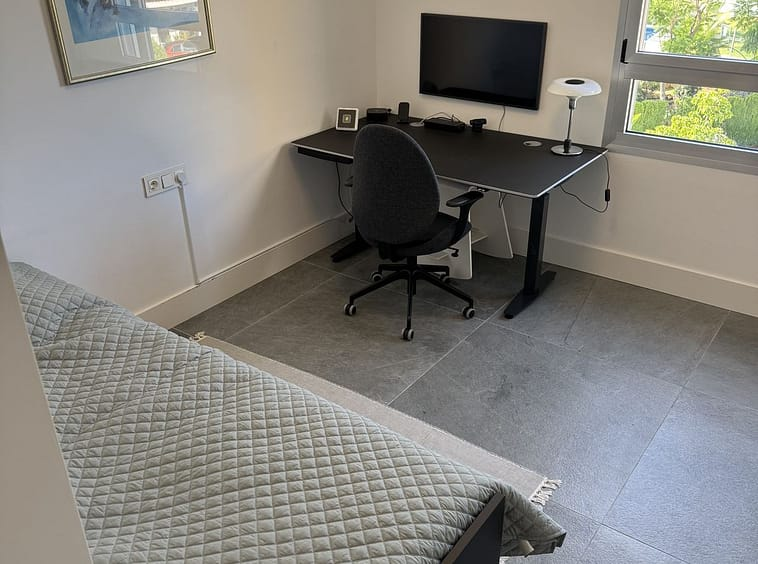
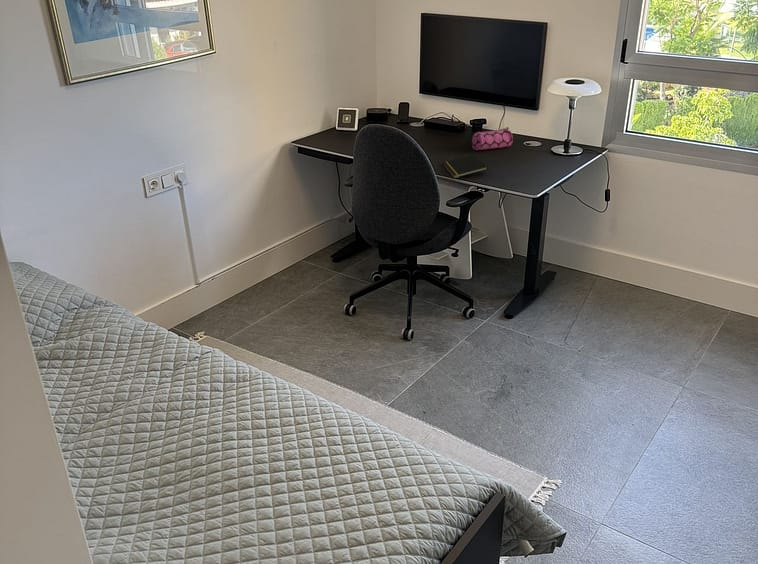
+ notepad [442,154,489,179]
+ pencil case [471,126,514,151]
